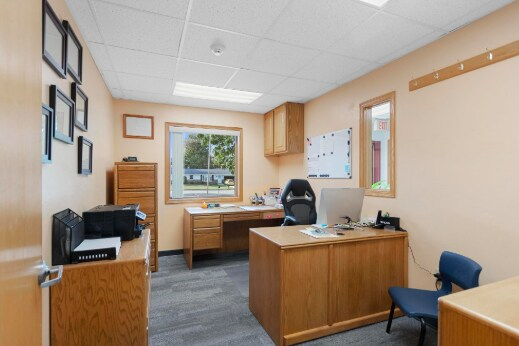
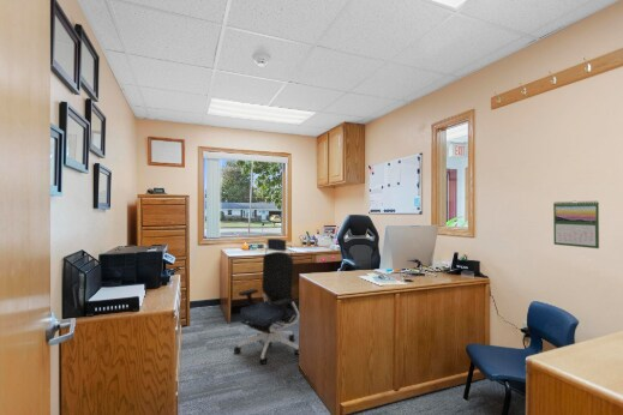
+ calendar [552,199,600,249]
+ office chair [233,237,300,366]
